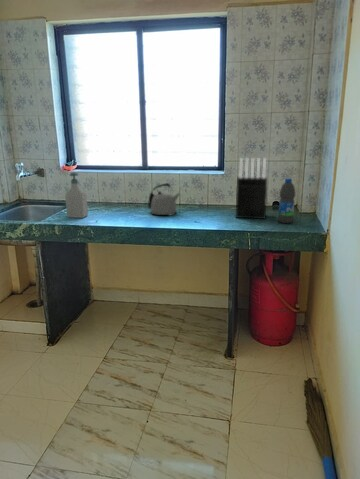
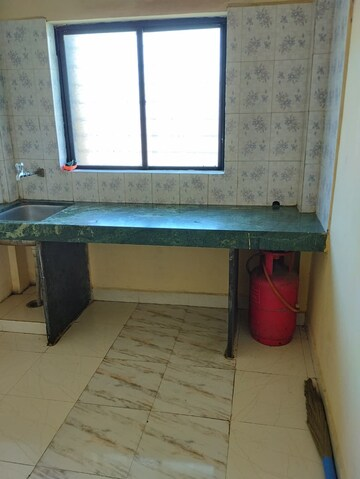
- soap bottle [64,171,89,219]
- kettle [147,182,181,217]
- knife block [235,157,268,220]
- water bottle [277,178,296,224]
